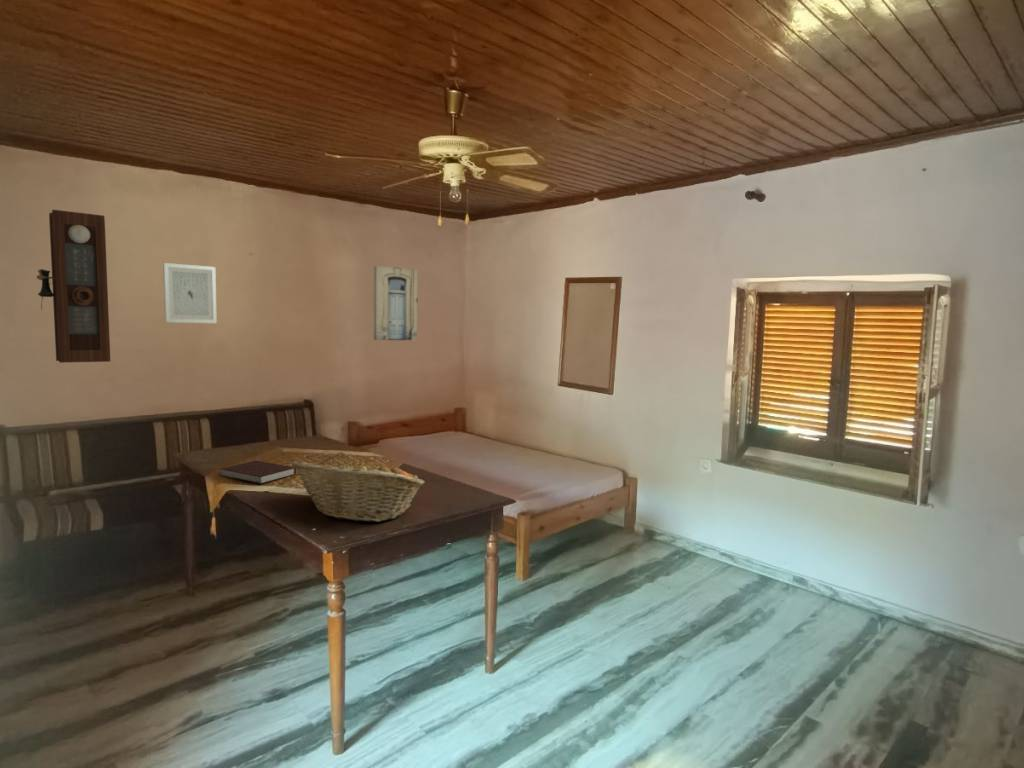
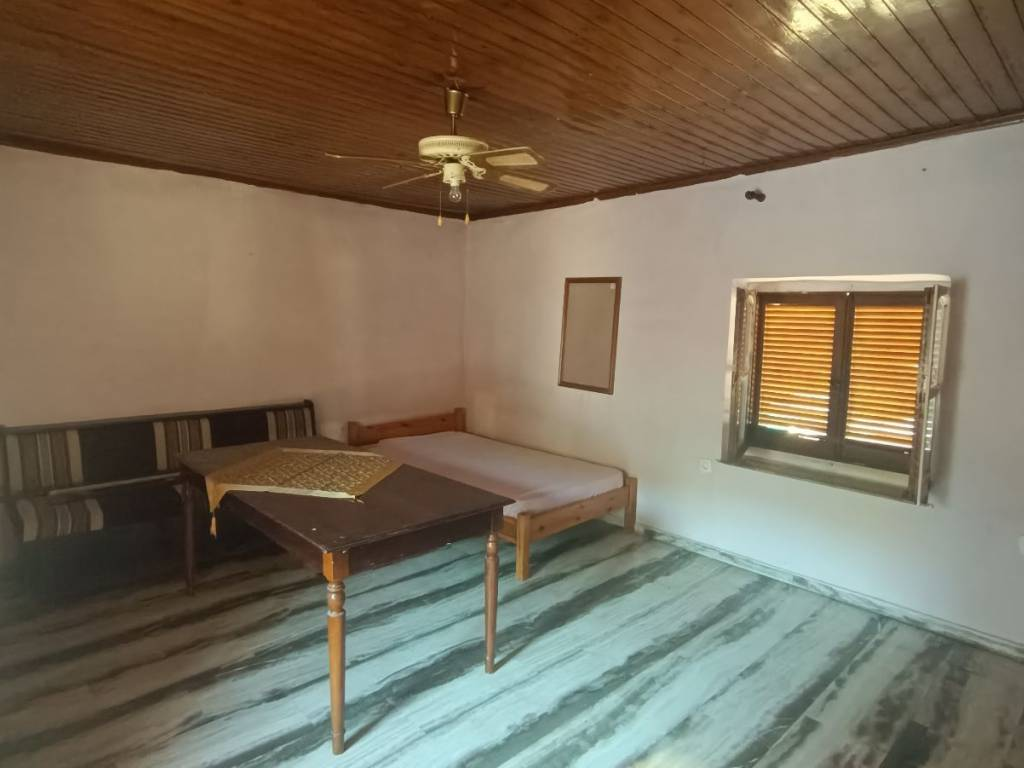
- notebook [219,460,297,485]
- wall art [162,262,218,324]
- fruit basket [291,458,426,523]
- pendulum clock [36,209,111,364]
- wall art [373,265,419,341]
